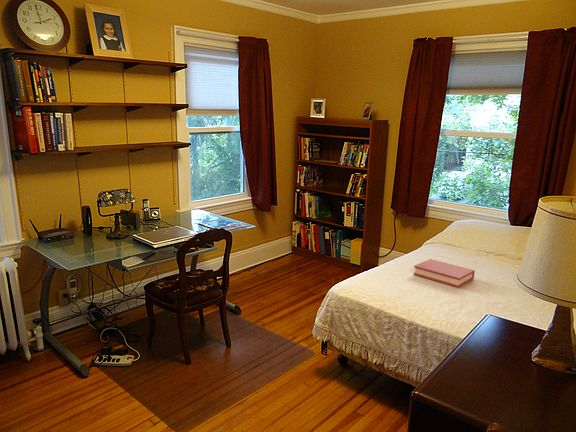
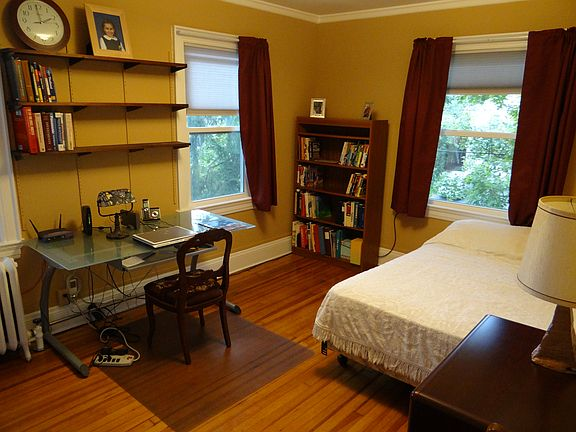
- hardback book [413,258,476,288]
